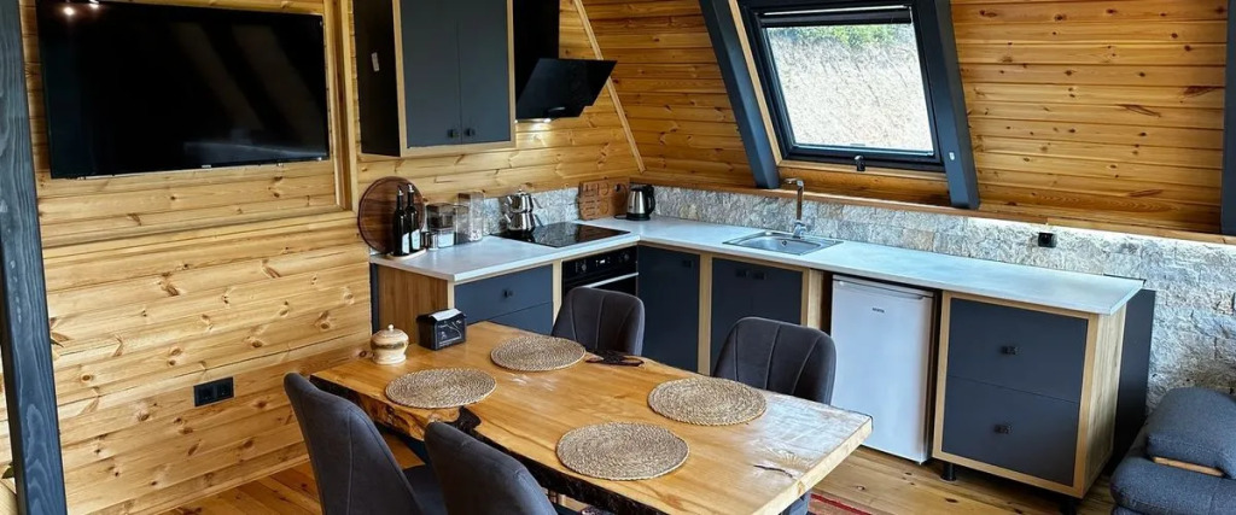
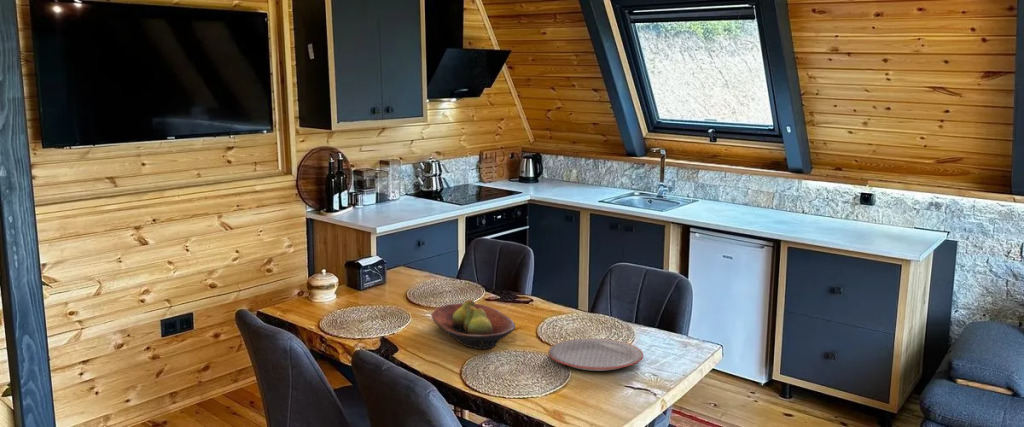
+ plate [547,337,644,372]
+ fruit bowl [430,299,516,350]
